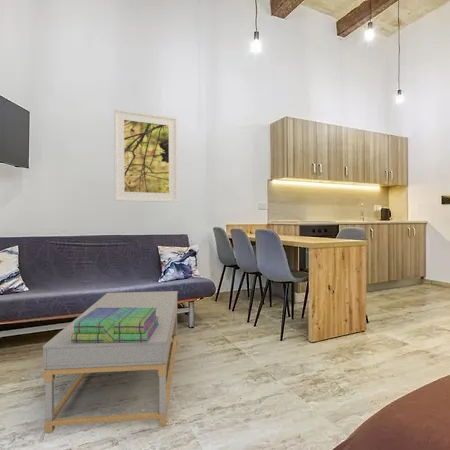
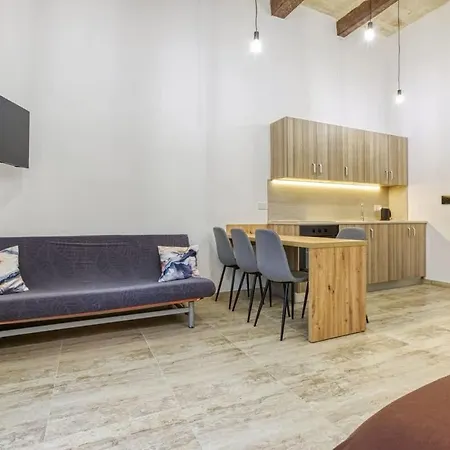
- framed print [113,108,179,203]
- coffee table [42,290,179,434]
- stack of books [71,307,159,343]
